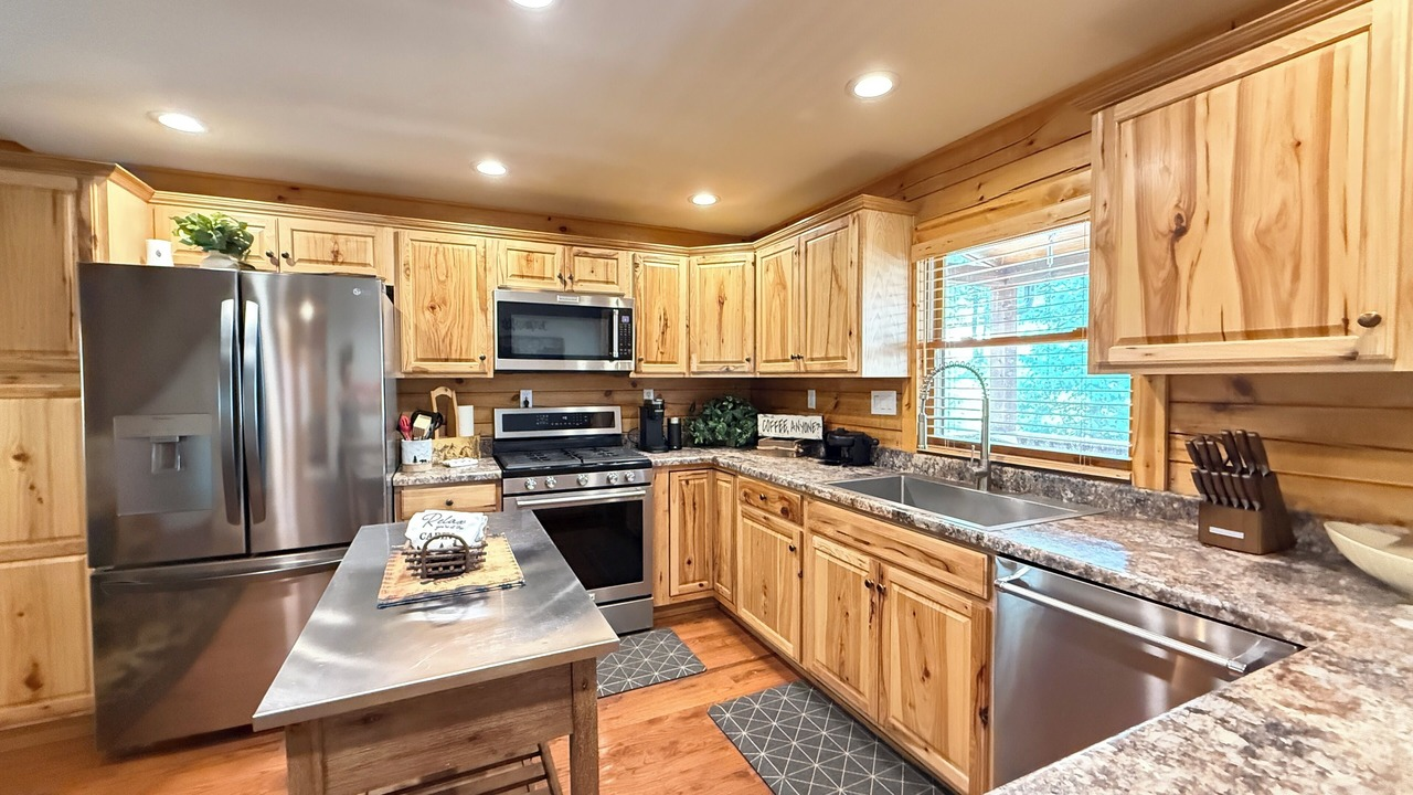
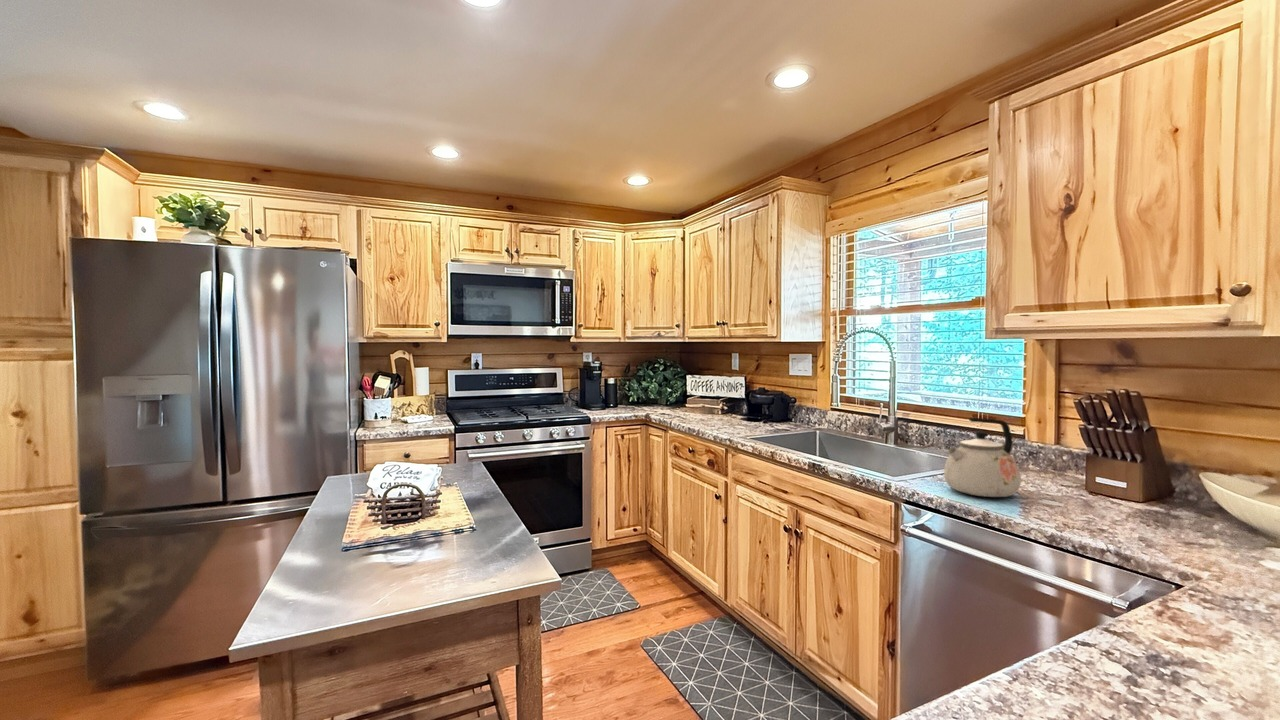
+ kettle [943,417,1022,498]
